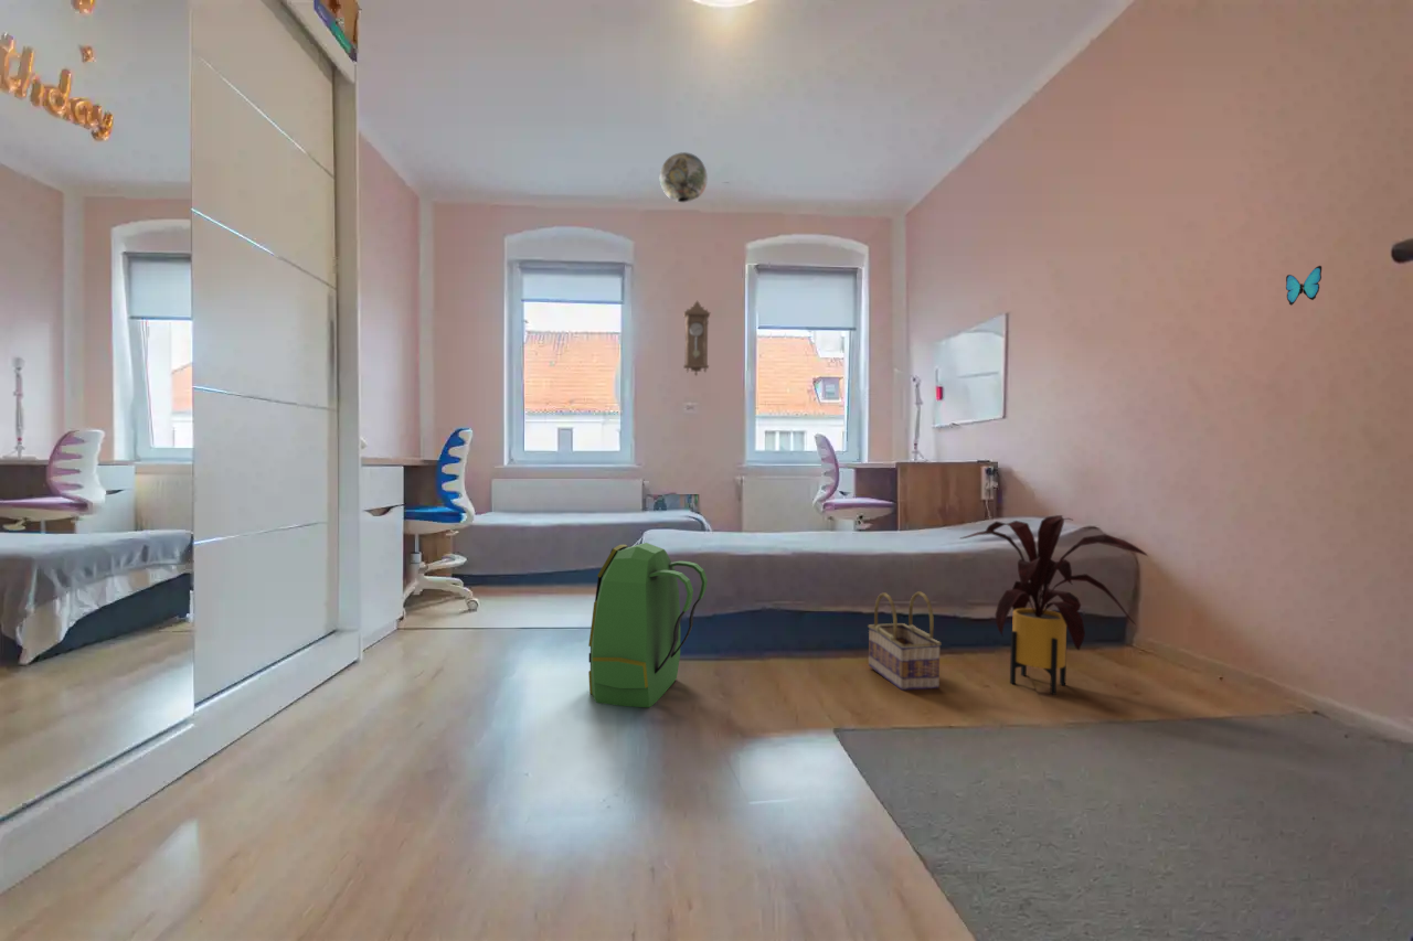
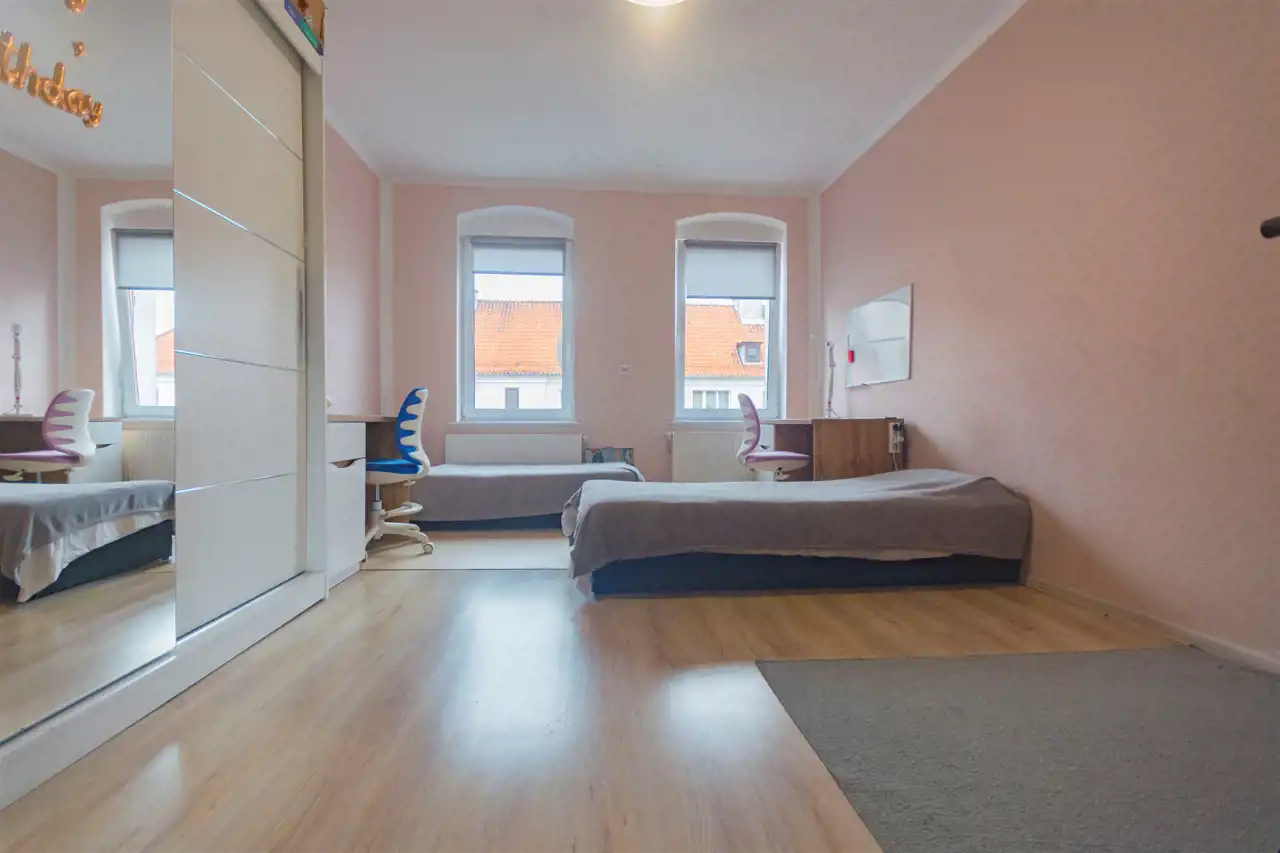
- backpack [587,542,709,708]
- decorative butterfly [1285,265,1322,307]
- pendulum clock [682,300,711,377]
- decorative vase [659,151,709,203]
- basket [867,590,943,692]
- house plant [960,514,1150,696]
